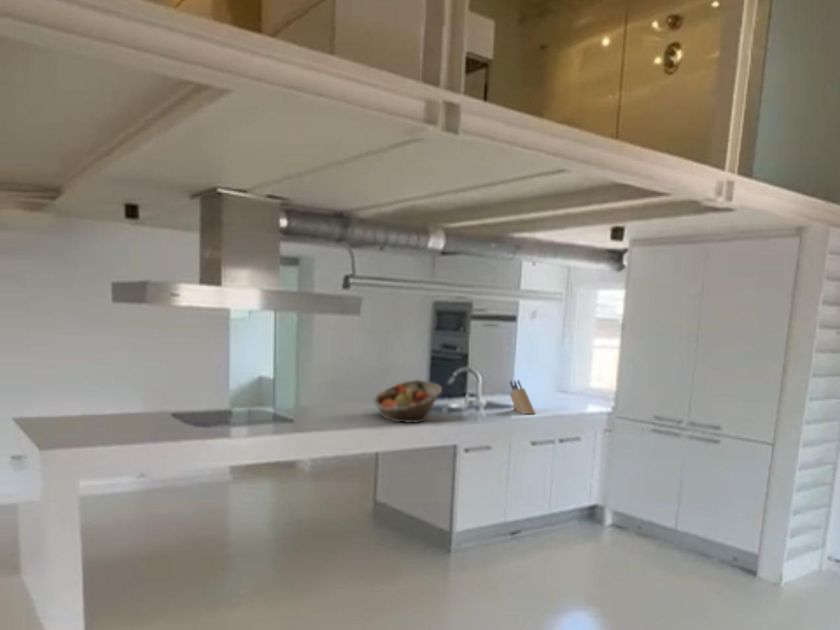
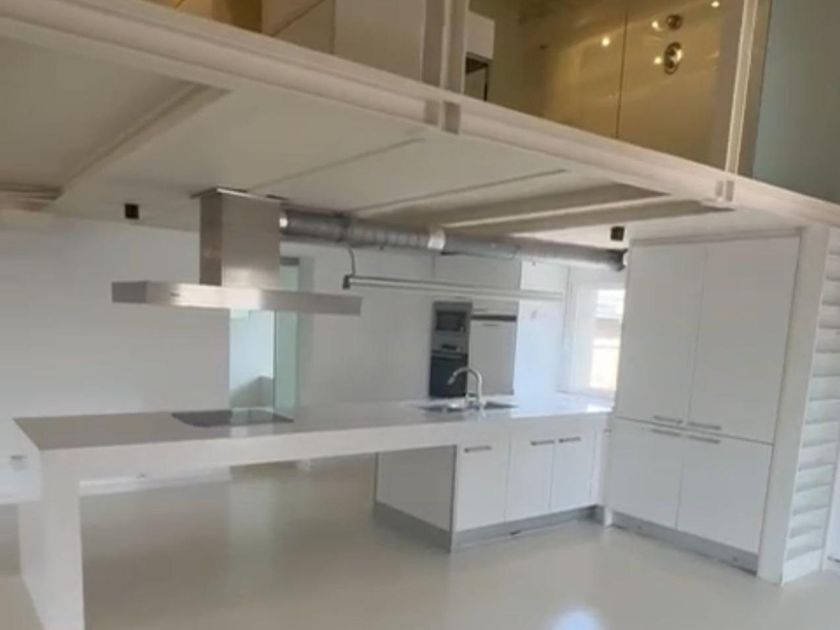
- knife block [509,379,536,415]
- fruit basket [372,379,443,424]
